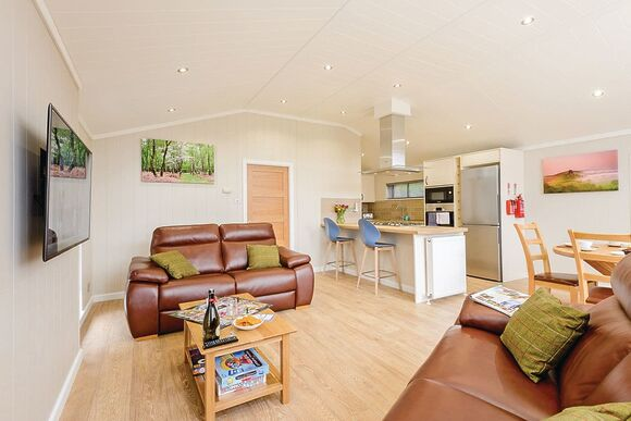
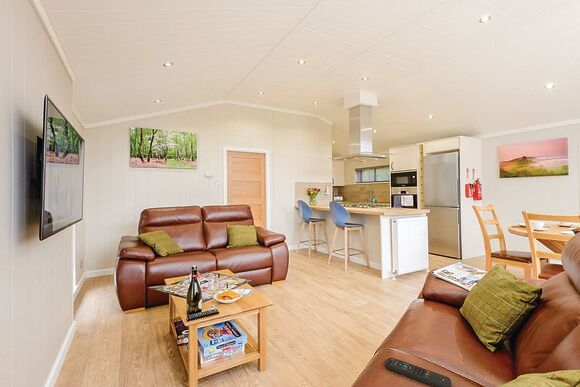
+ remote control [385,356,452,387]
